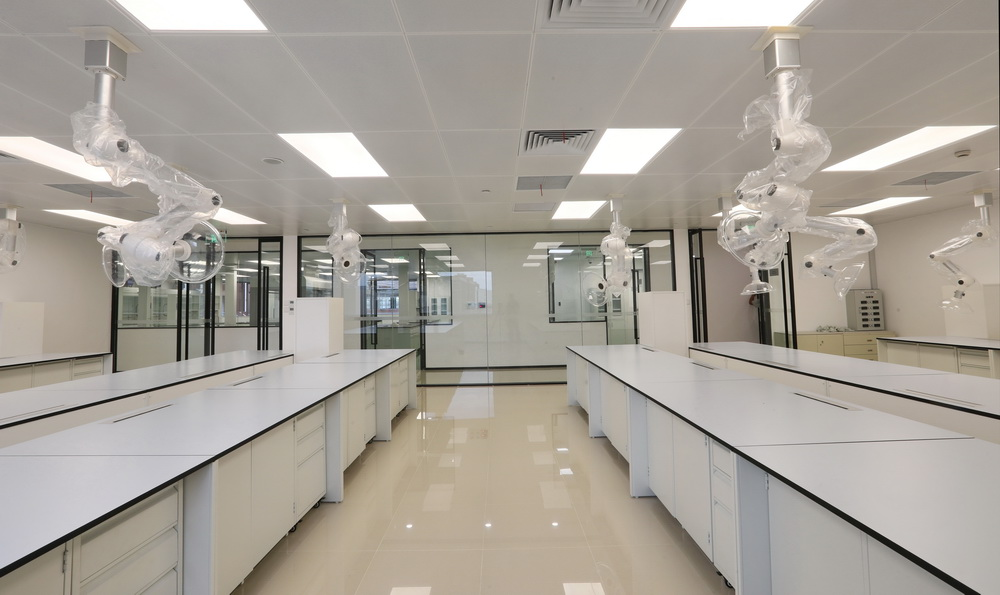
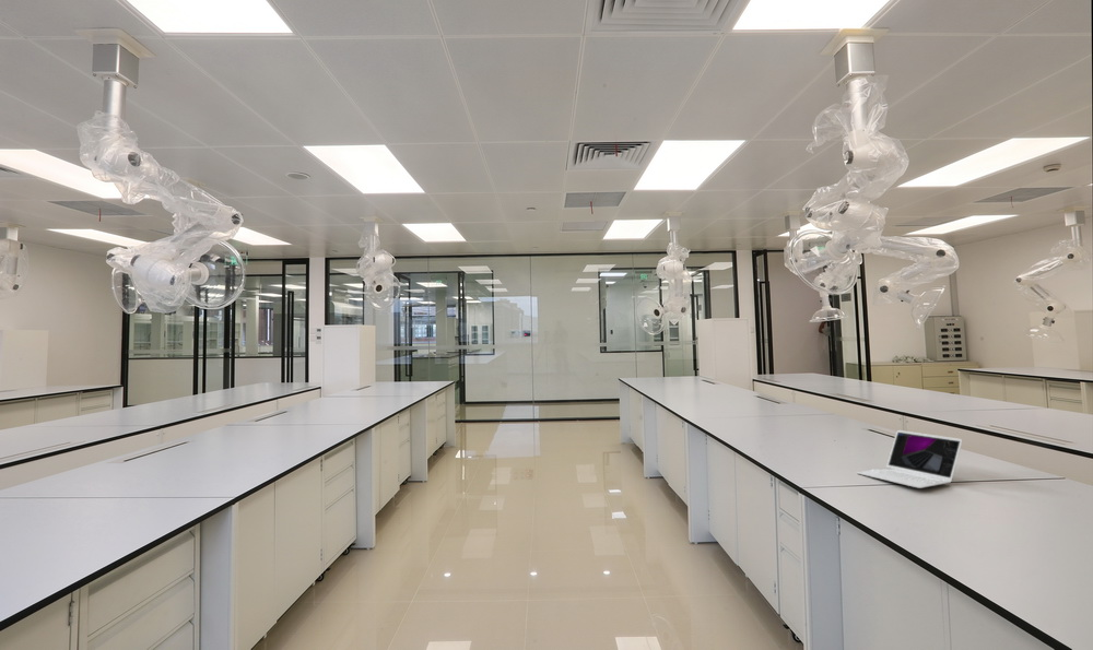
+ laptop [856,429,963,489]
